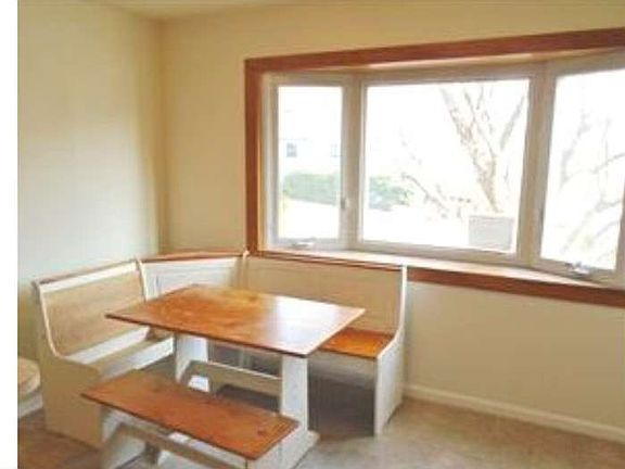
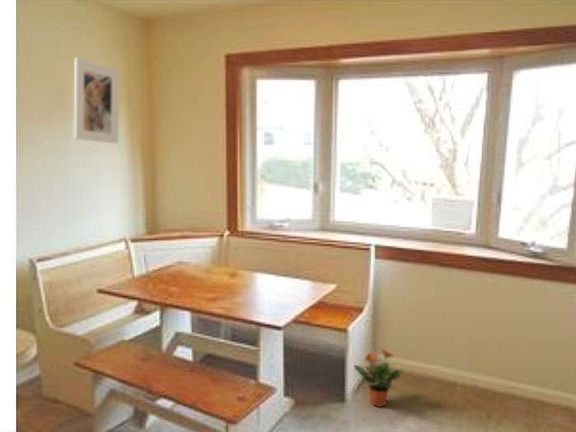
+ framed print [73,57,120,145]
+ potted plant [353,348,405,408]
